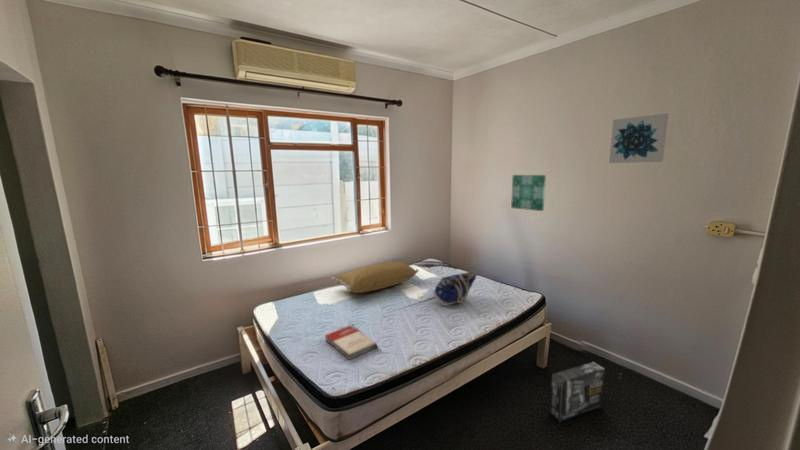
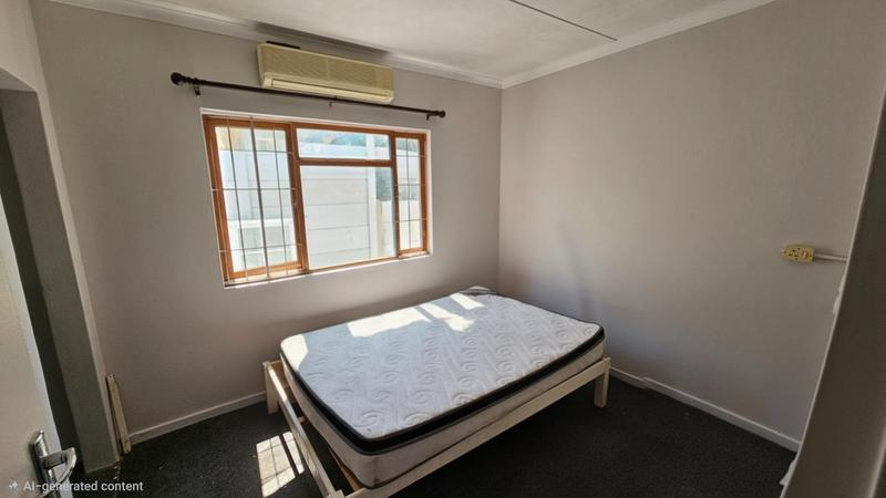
- pillow [331,261,420,294]
- wall art [608,112,669,164]
- wall art [510,174,547,212]
- tote bag [431,269,478,307]
- book [324,324,378,361]
- box [549,361,606,423]
